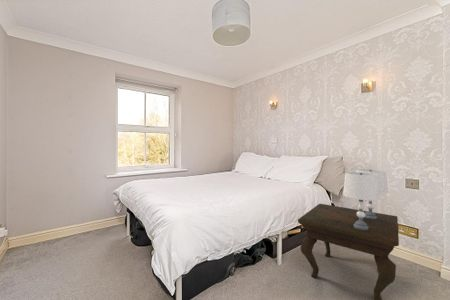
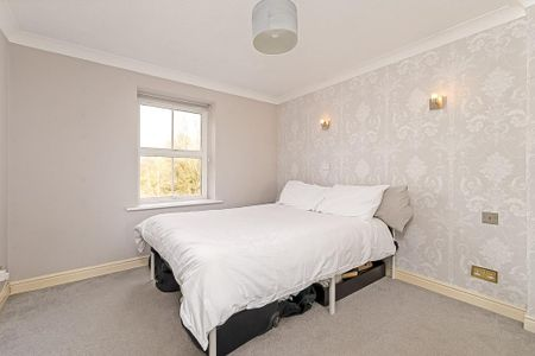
- table lamp [342,168,389,230]
- side table [297,203,400,300]
